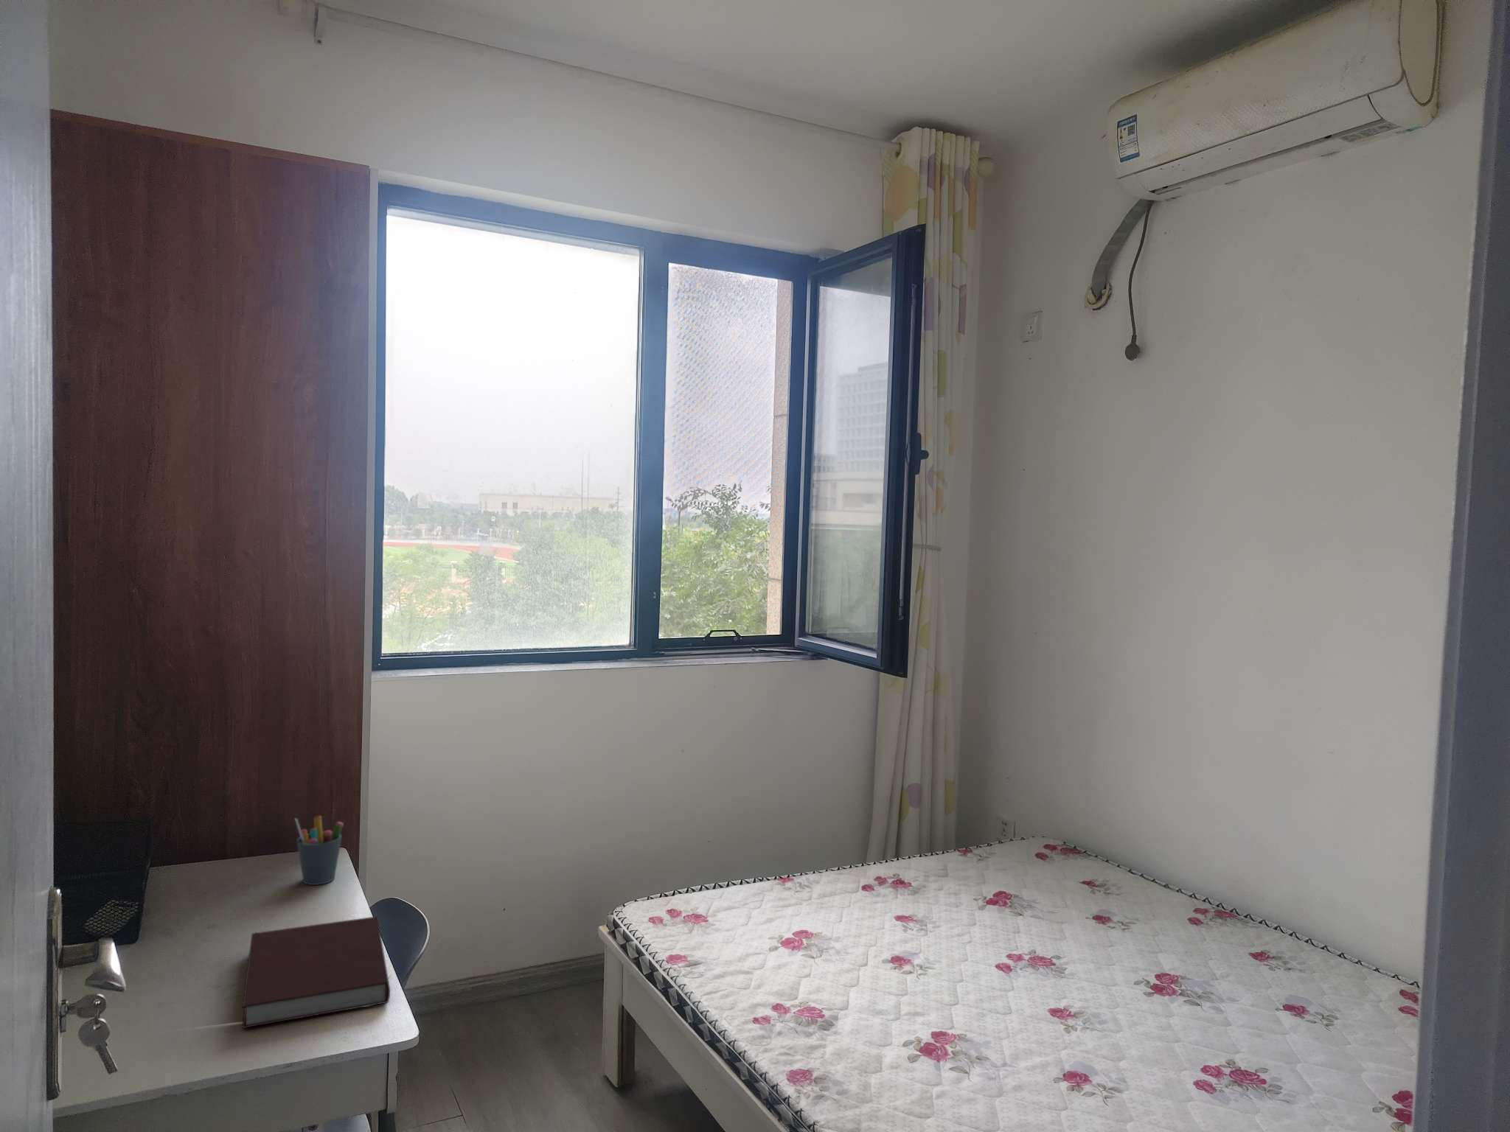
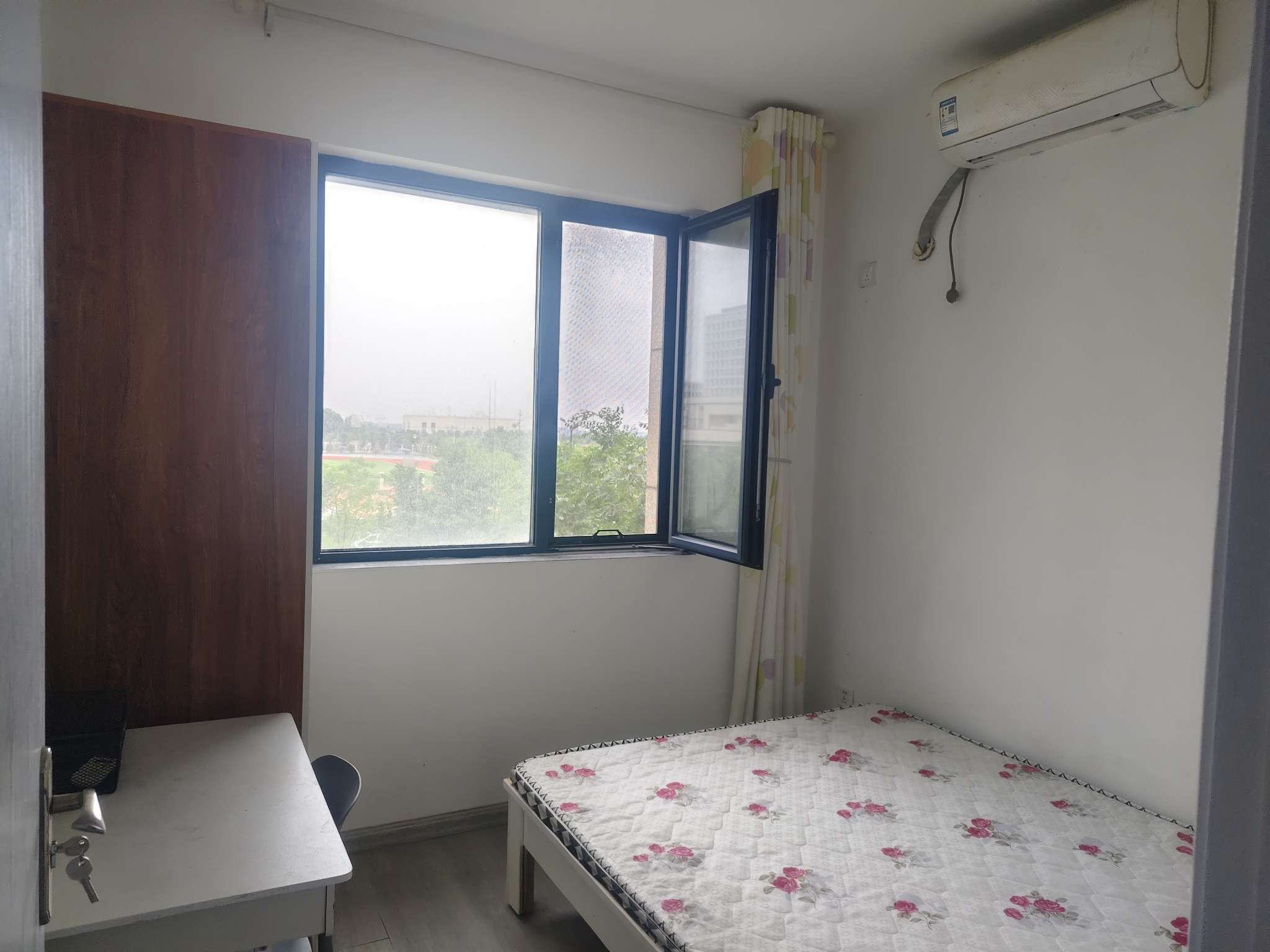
- notebook [241,916,391,1029]
- pen holder [294,815,345,886]
